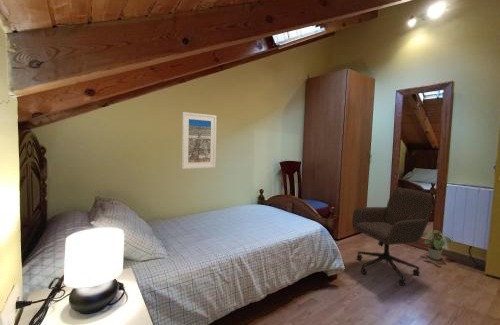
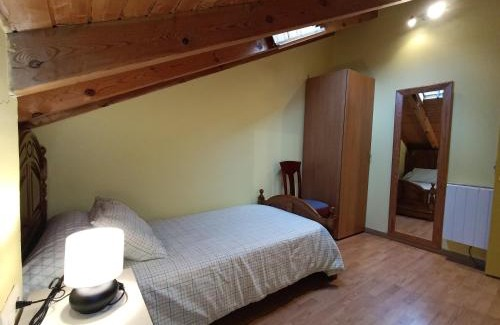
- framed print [181,111,218,170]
- potted plant [421,229,452,261]
- office chair [351,186,433,286]
